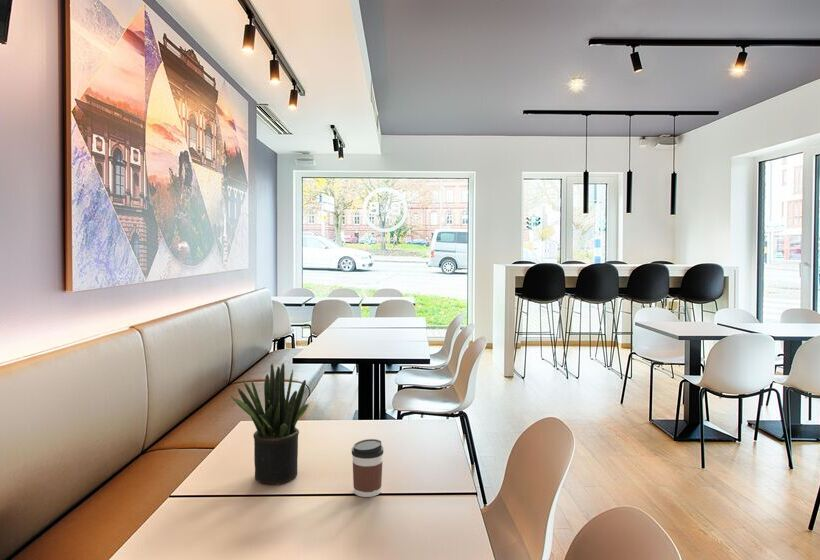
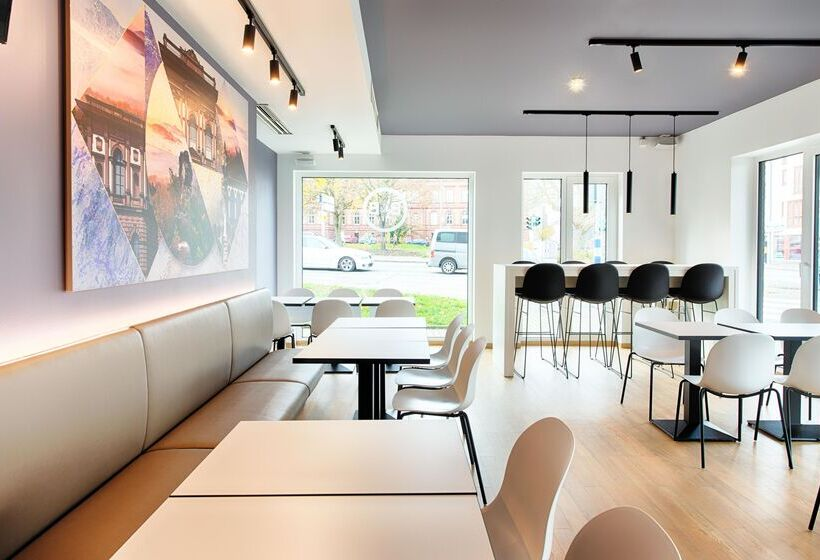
- coffee cup [351,438,384,498]
- potted plant [230,362,310,485]
